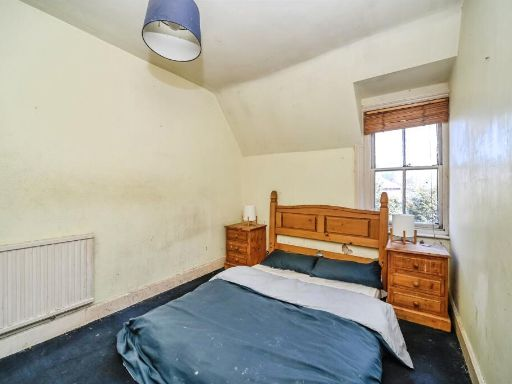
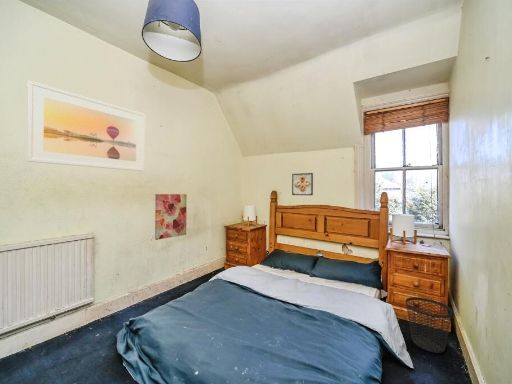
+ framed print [26,79,146,172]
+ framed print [291,172,314,196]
+ wall art [154,193,187,241]
+ wastebasket [405,296,454,354]
